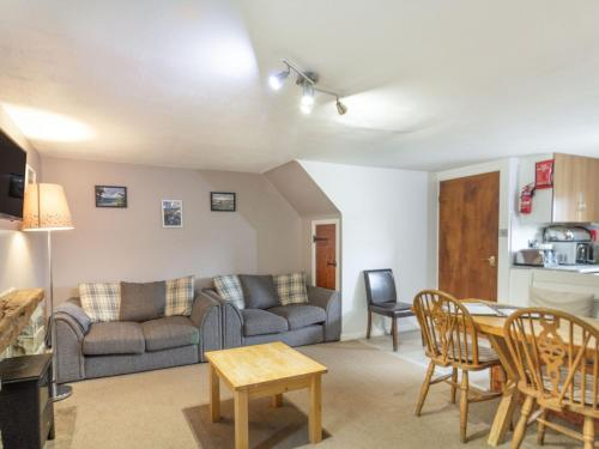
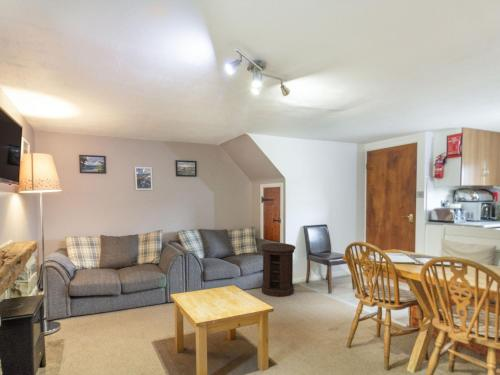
+ side table [260,242,297,298]
